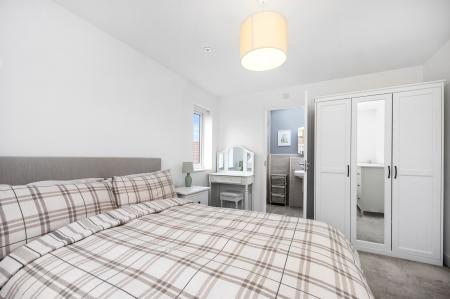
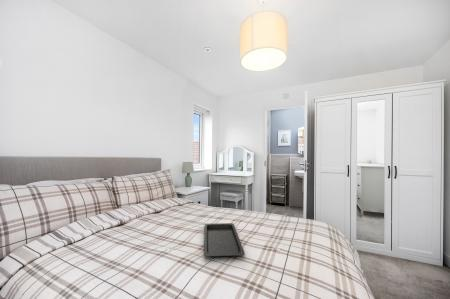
+ serving tray [203,222,246,258]
